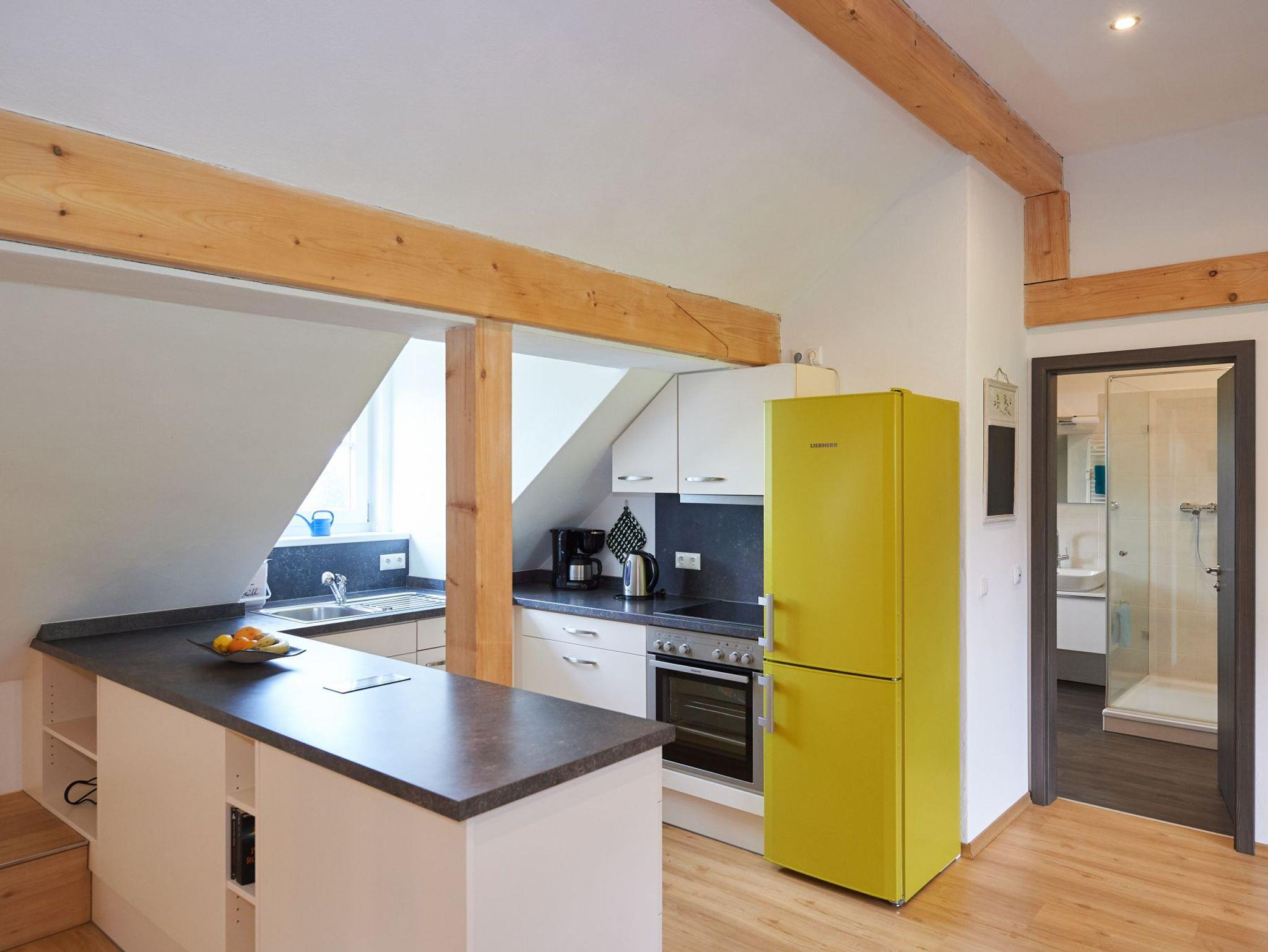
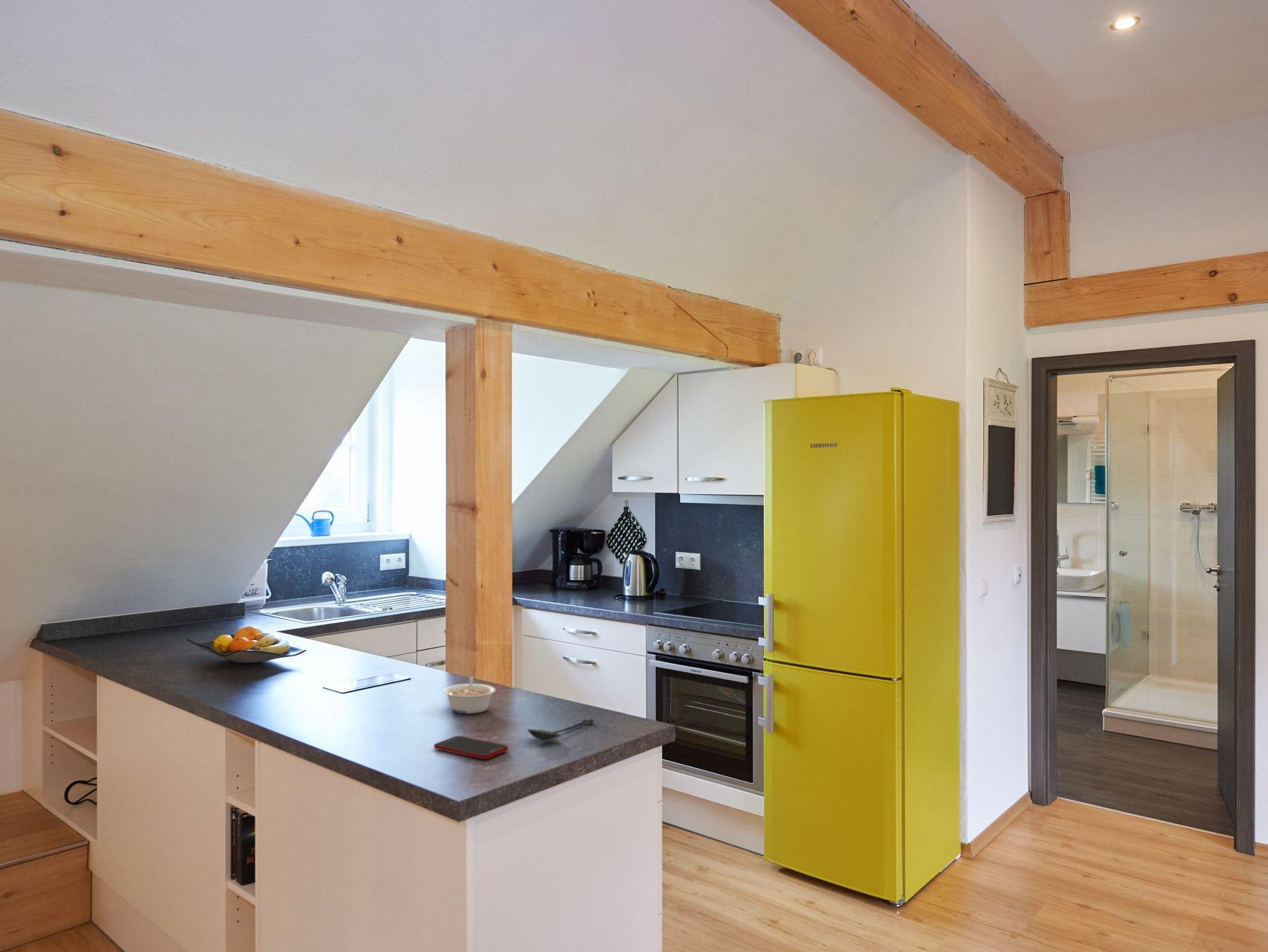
+ spoon [527,719,595,742]
+ legume [443,677,496,714]
+ cell phone [433,735,509,760]
